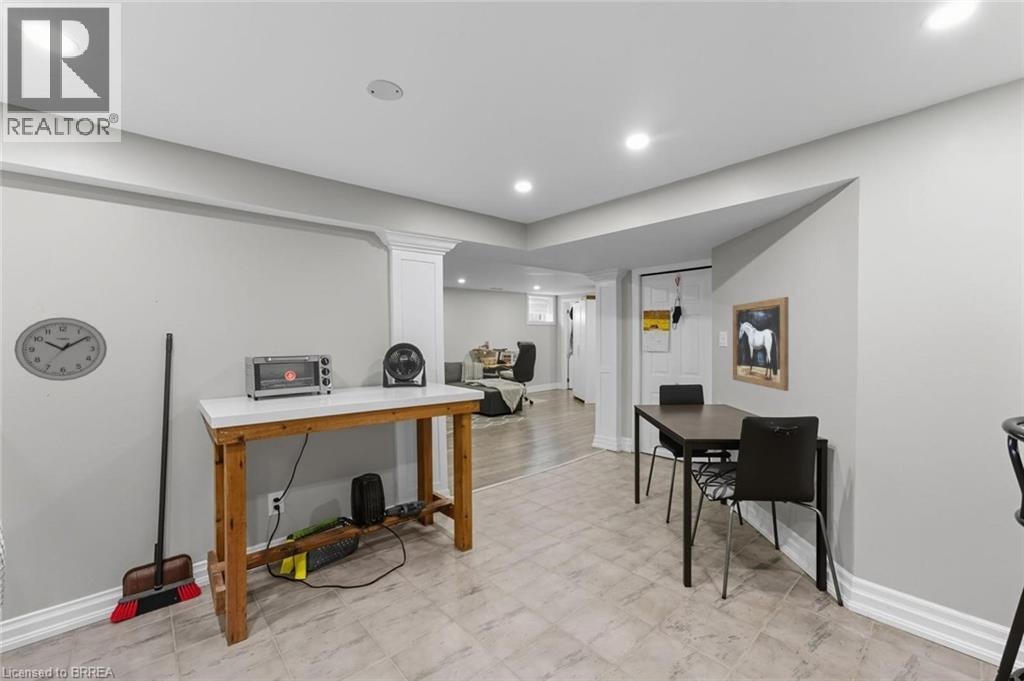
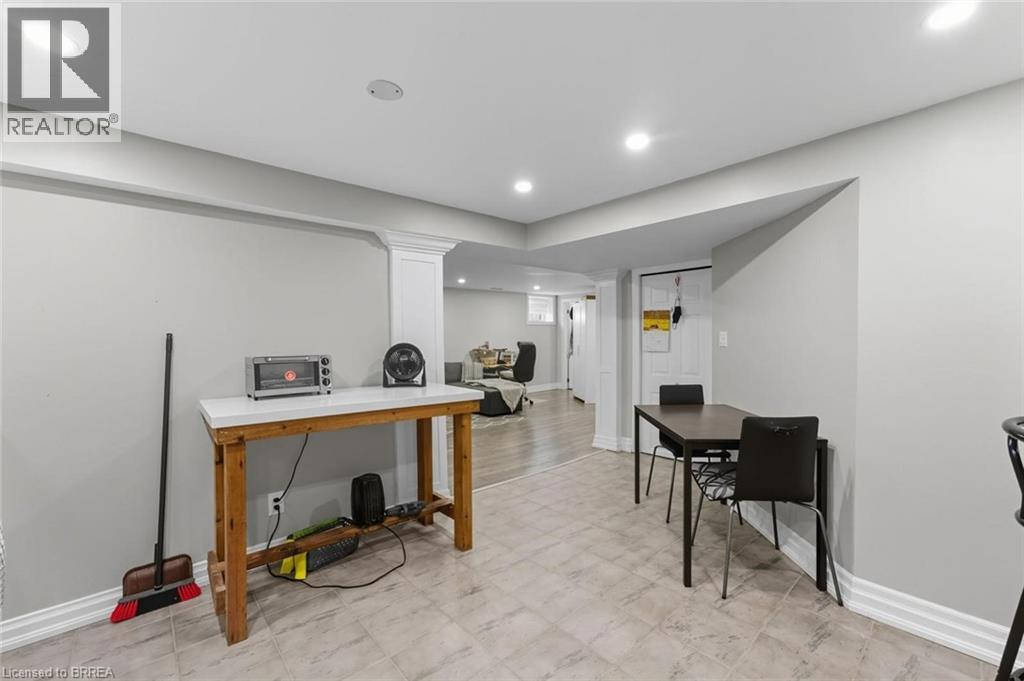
- wall clock [13,316,108,382]
- wall art [732,296,789,392]
